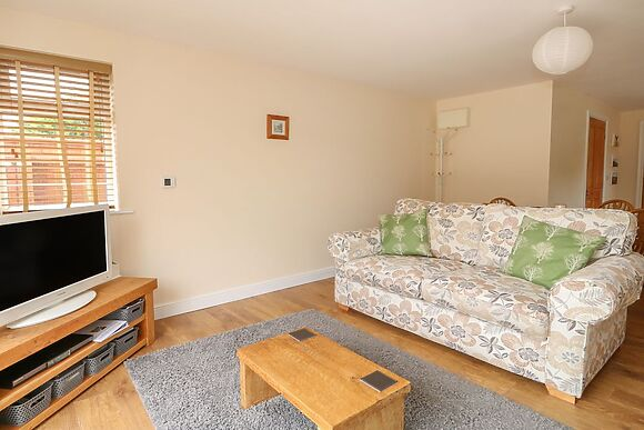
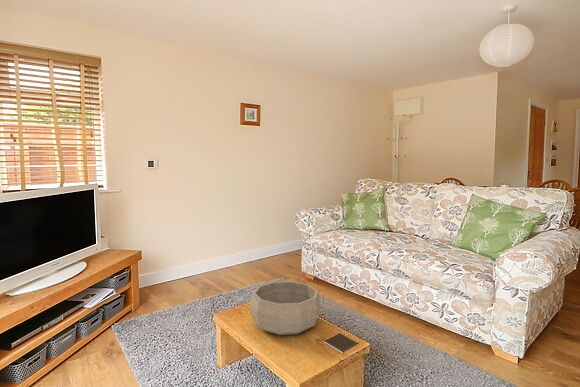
+ decorative bowl [249,280,321,336]
